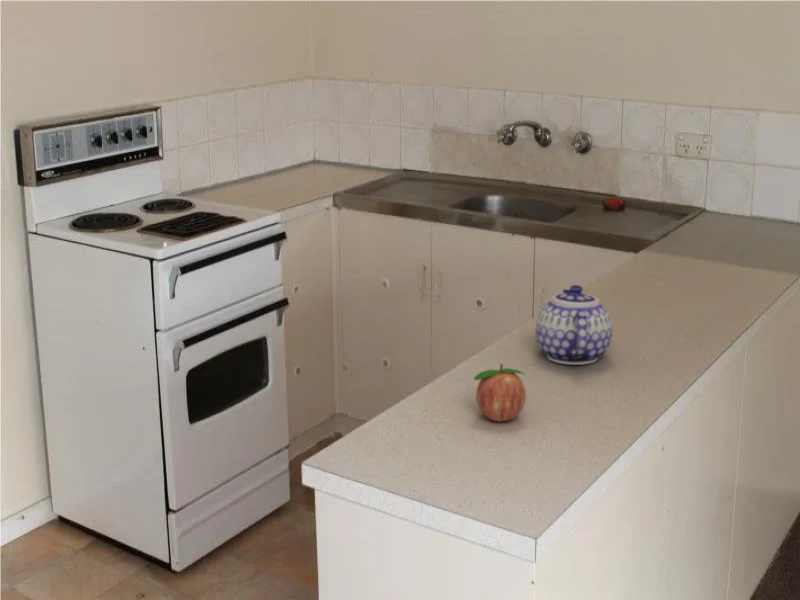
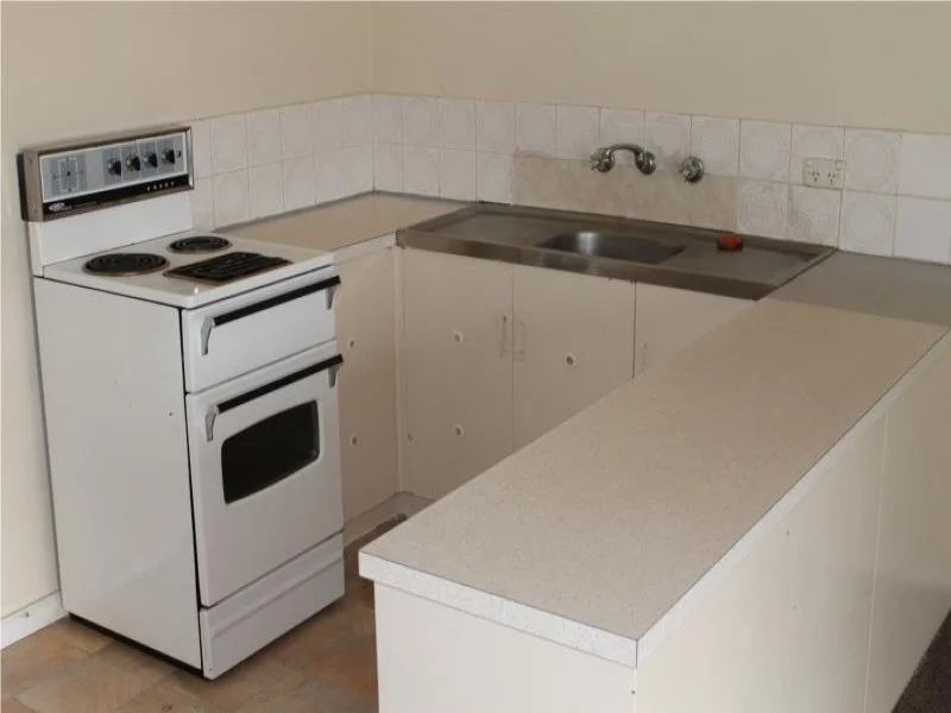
- fruit [473,363,527,422]
- teapot [534,284,613,366]
